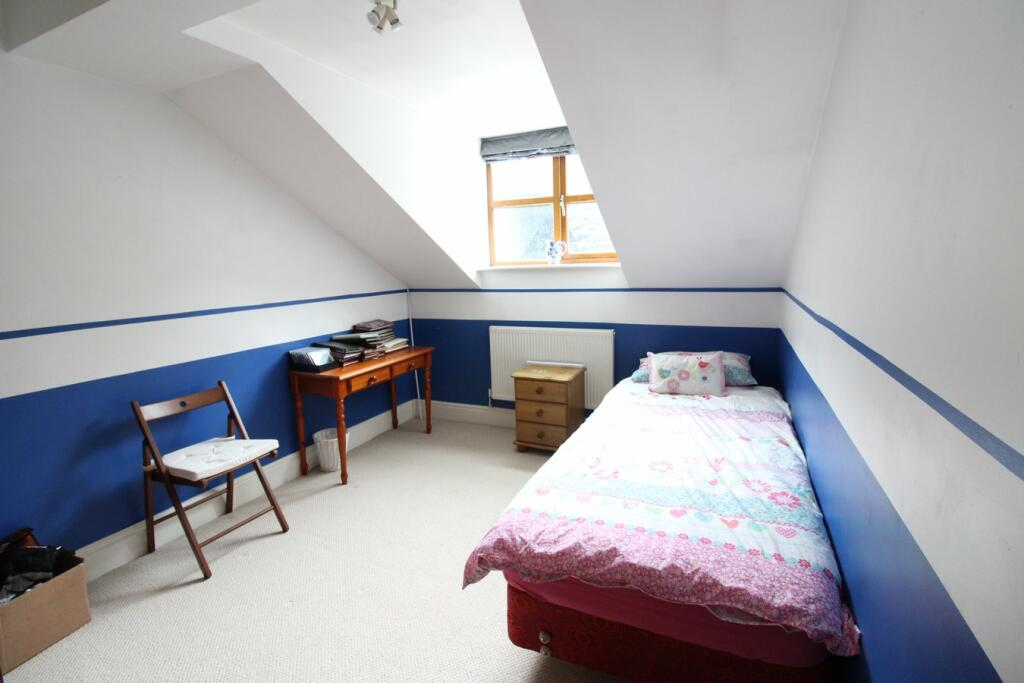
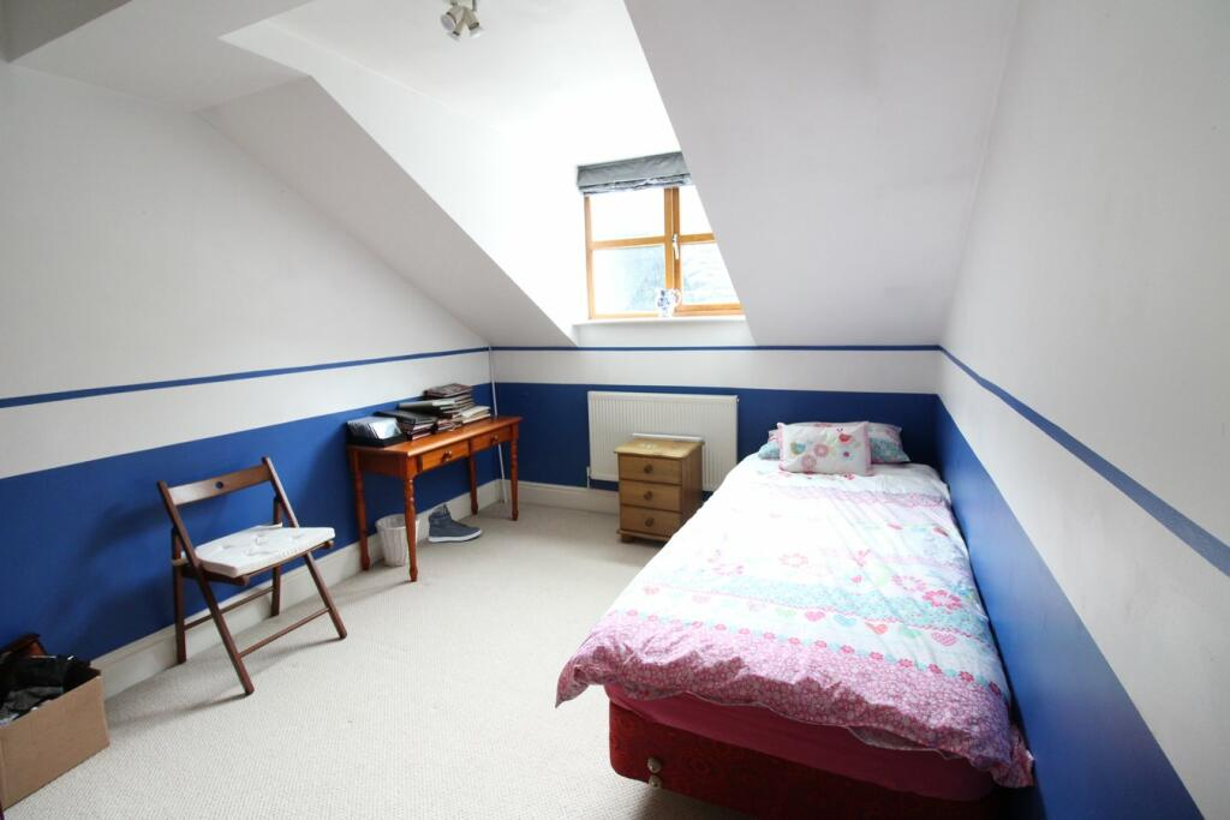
+ sneaker [426,502,482,544]
